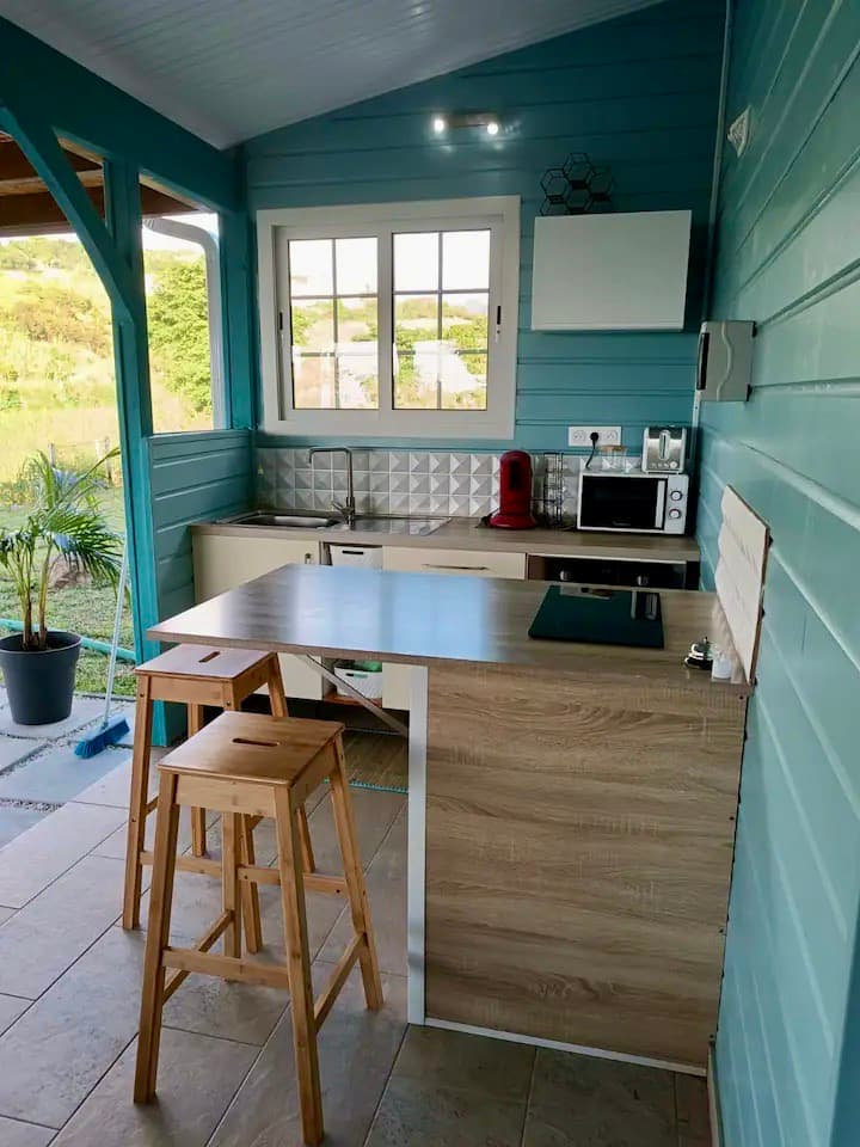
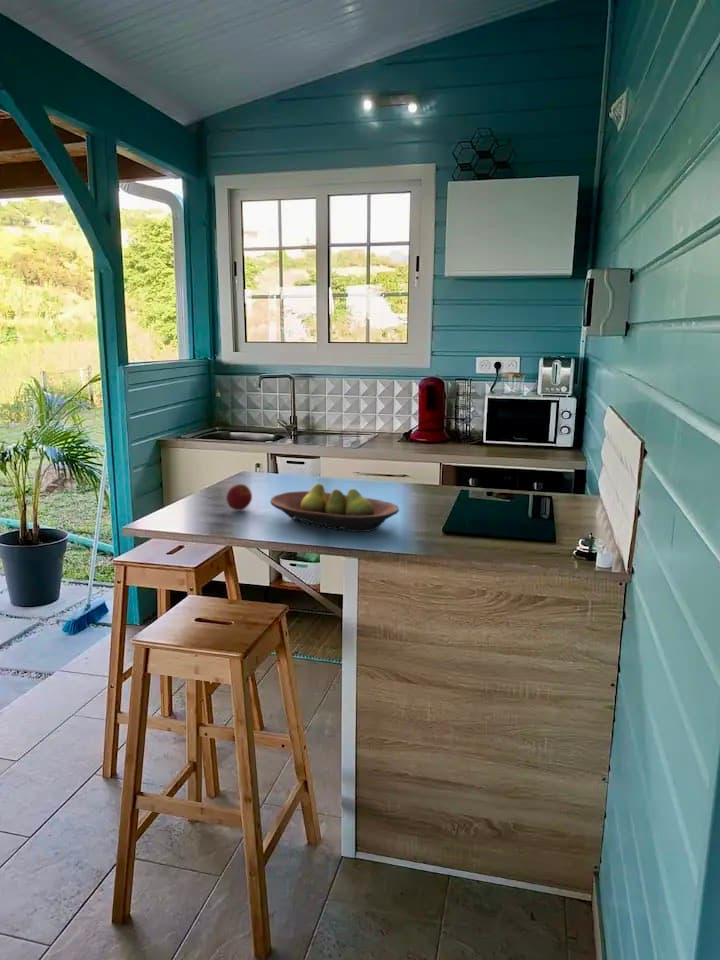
+ fruit bowl [269,483,400,533]
+ apple [225,483,253,511]
